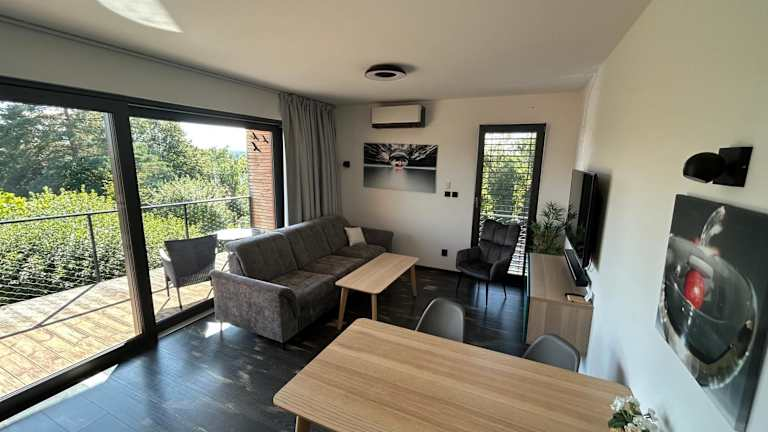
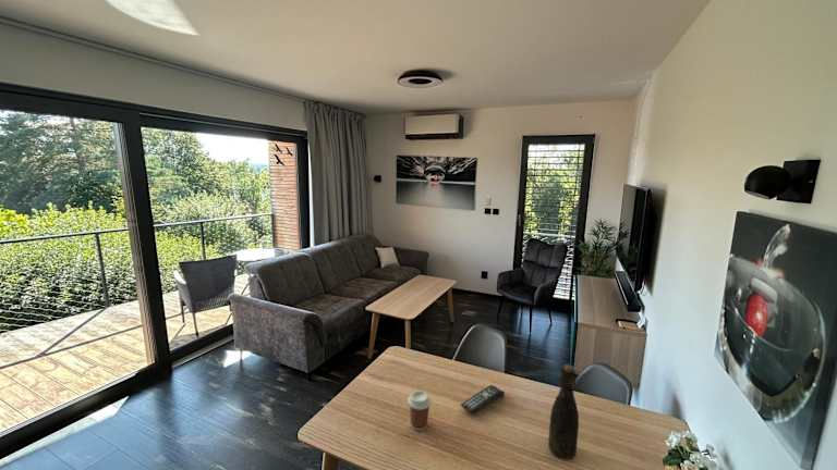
+ bottle [547,363,580,461]
+ coffee cup [407,389,433,432]
+ remote control [460,384,506,416]
